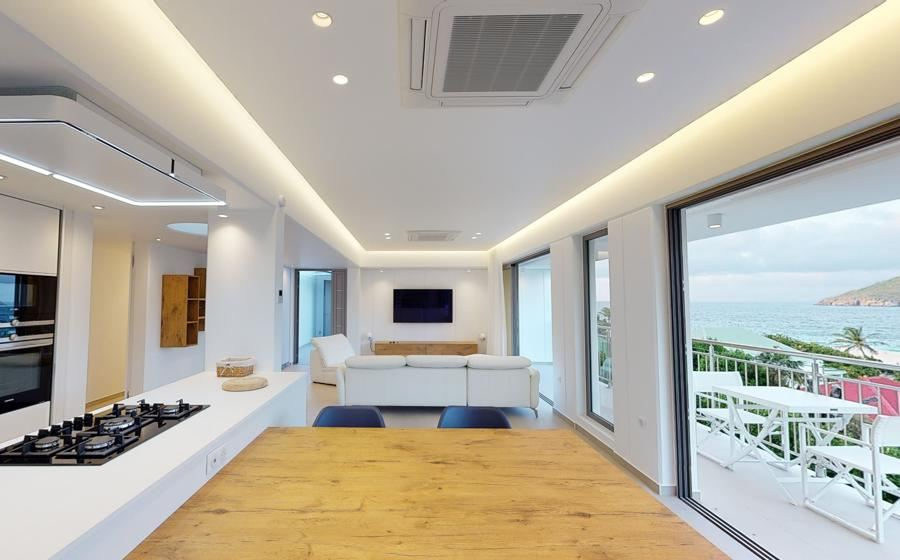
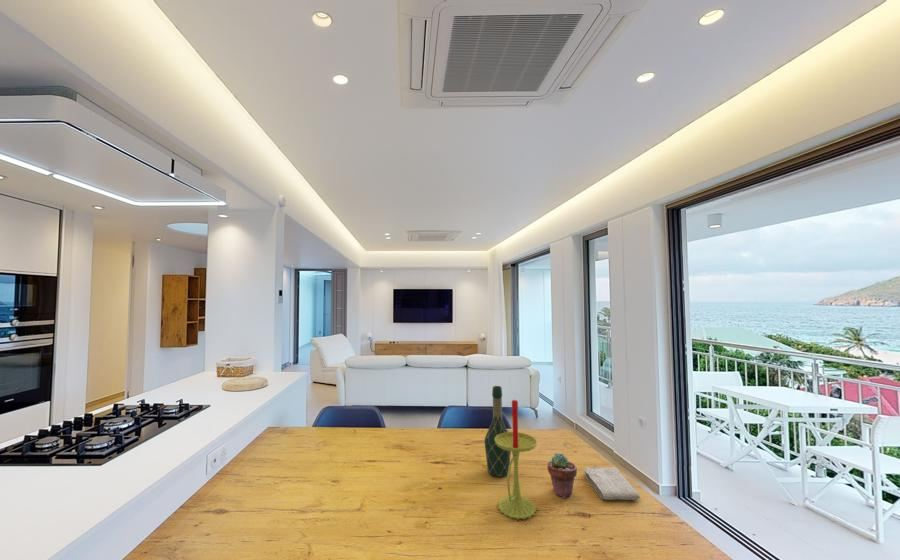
+ wine bottle [483,385,512,478]
+ washcloth [583,466,641,501]
+ potted succulent [547,452,578,499]
+ candle [495,399,538,520]
